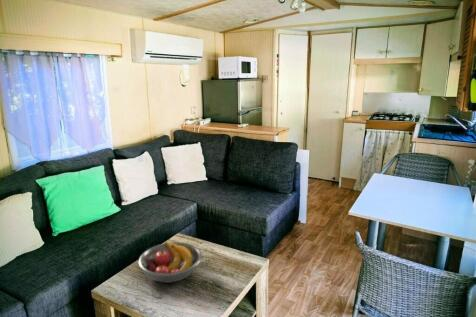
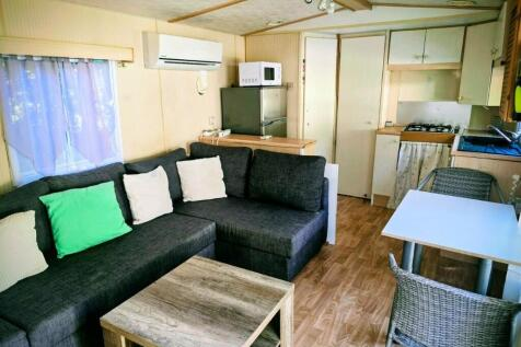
- fruit bowl [137,241,203,283]
